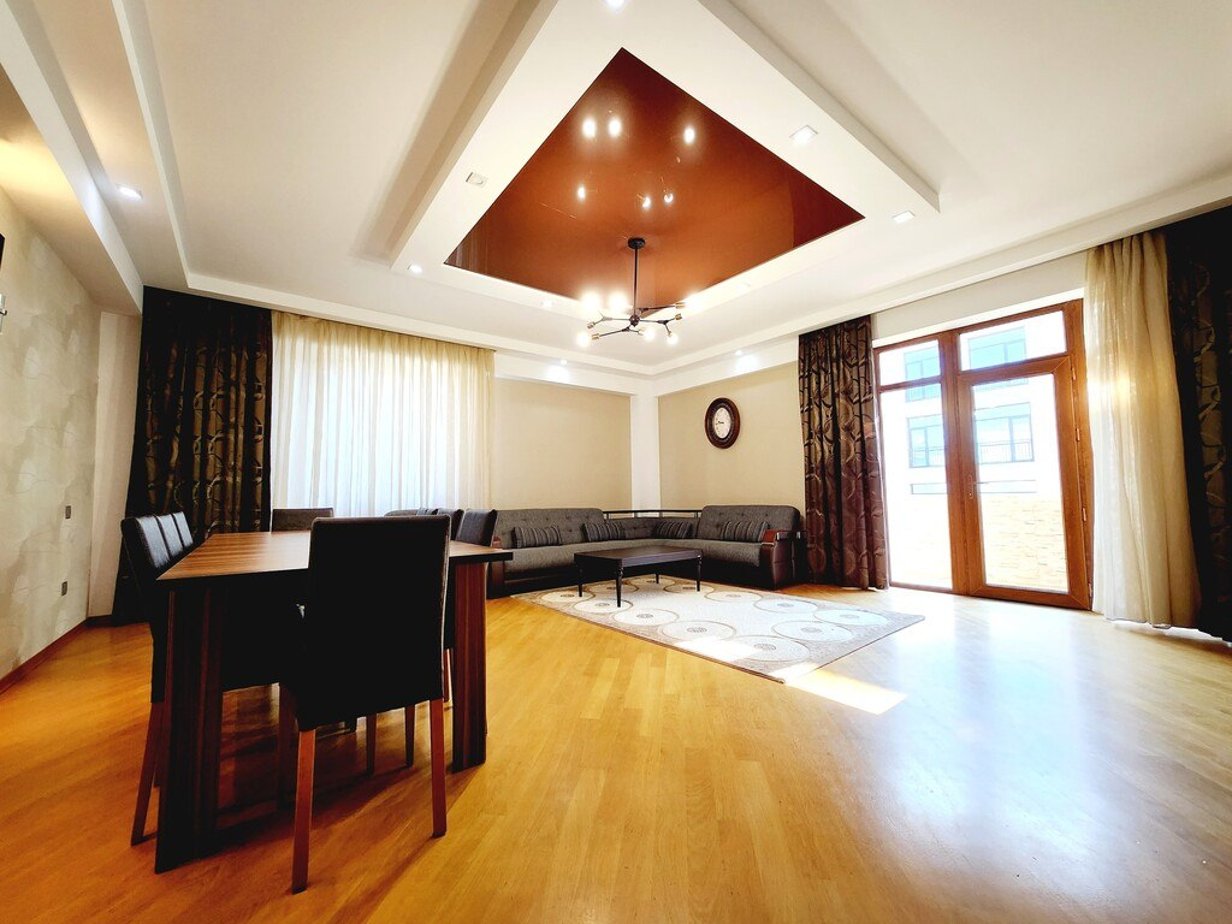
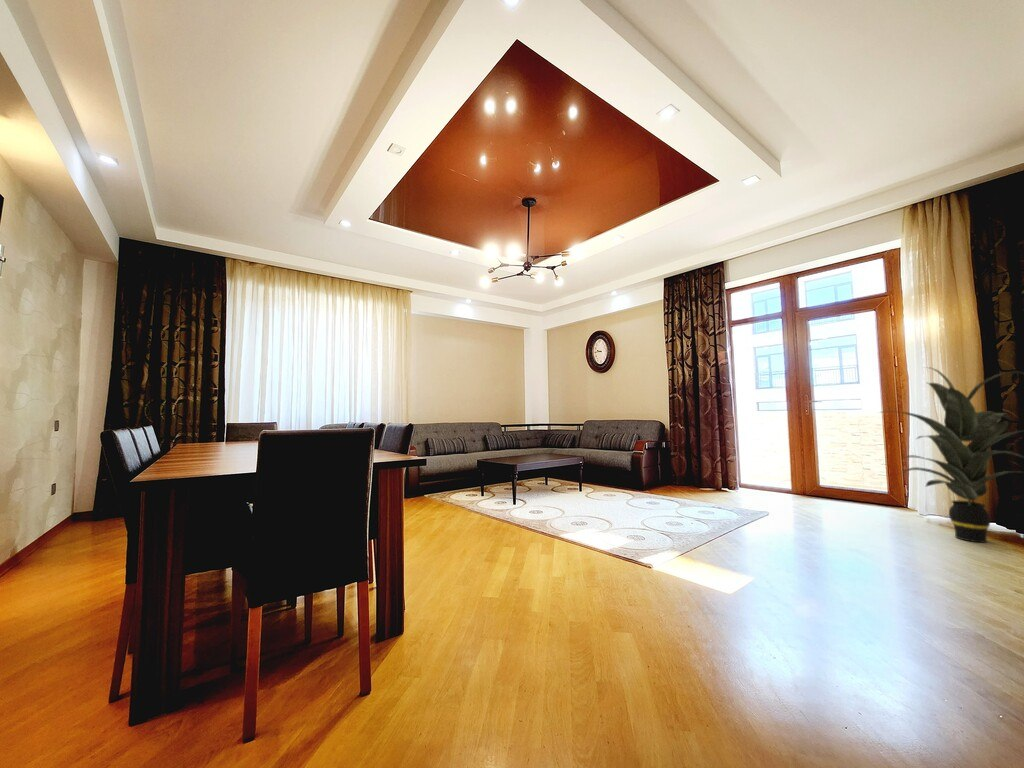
+ indoor plant [877,366,1024,544]
